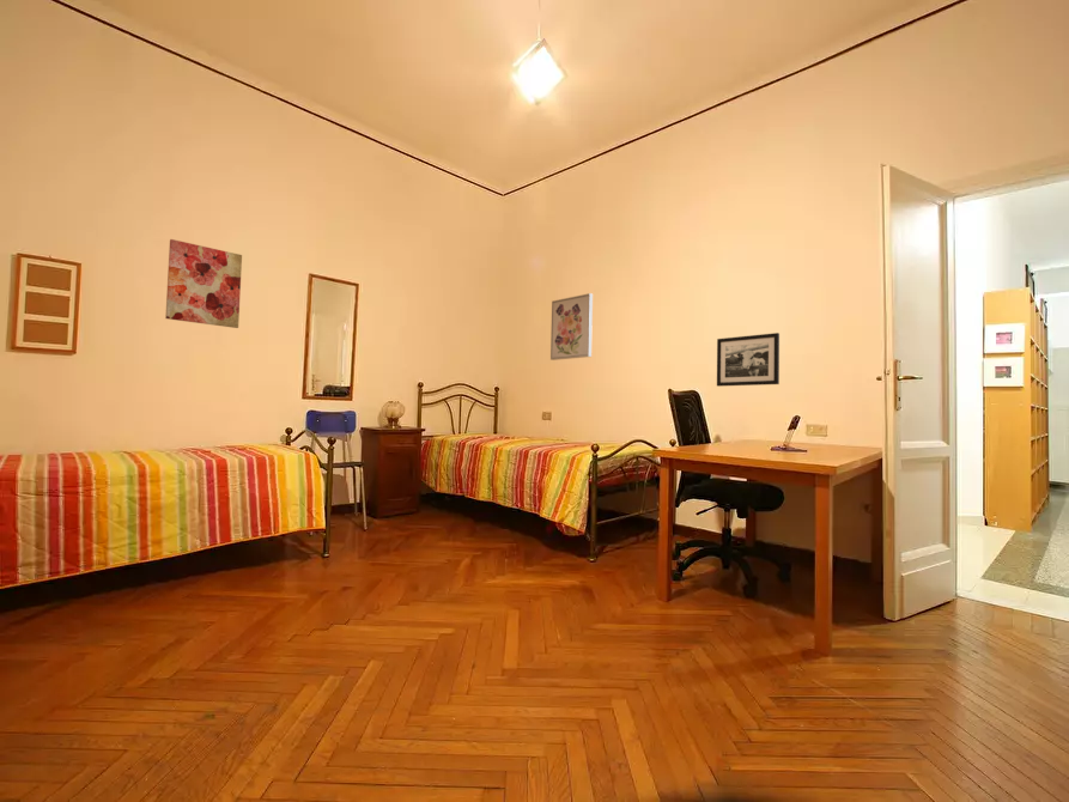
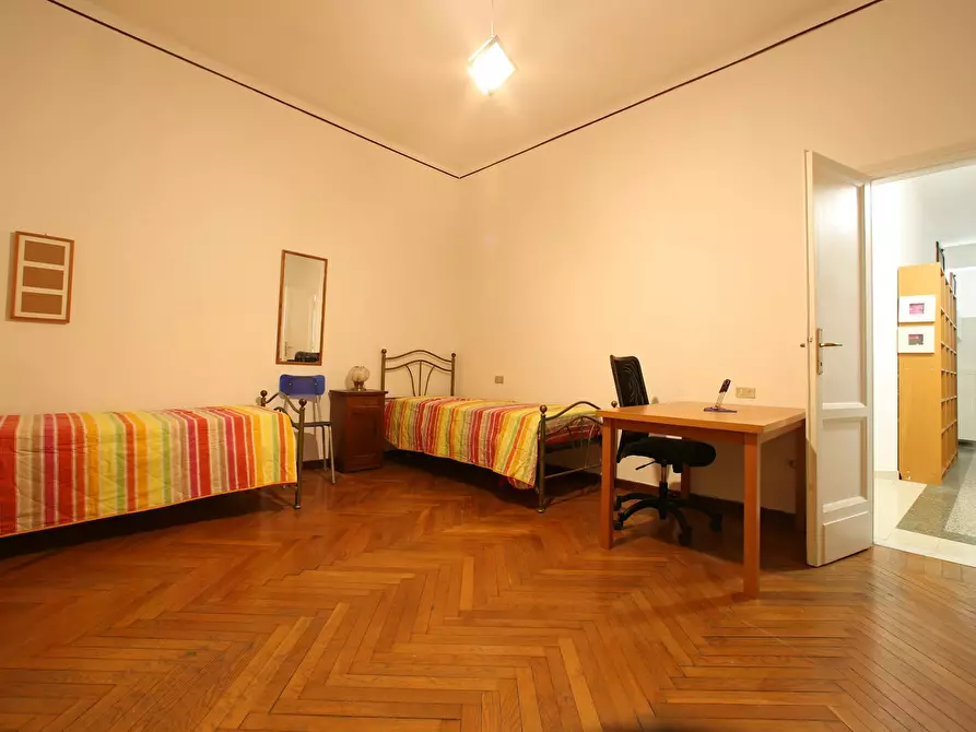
- picture frame [716,332,781,388]
- wall art [164,238,243,329]
- wall art [549,292,594,361]
